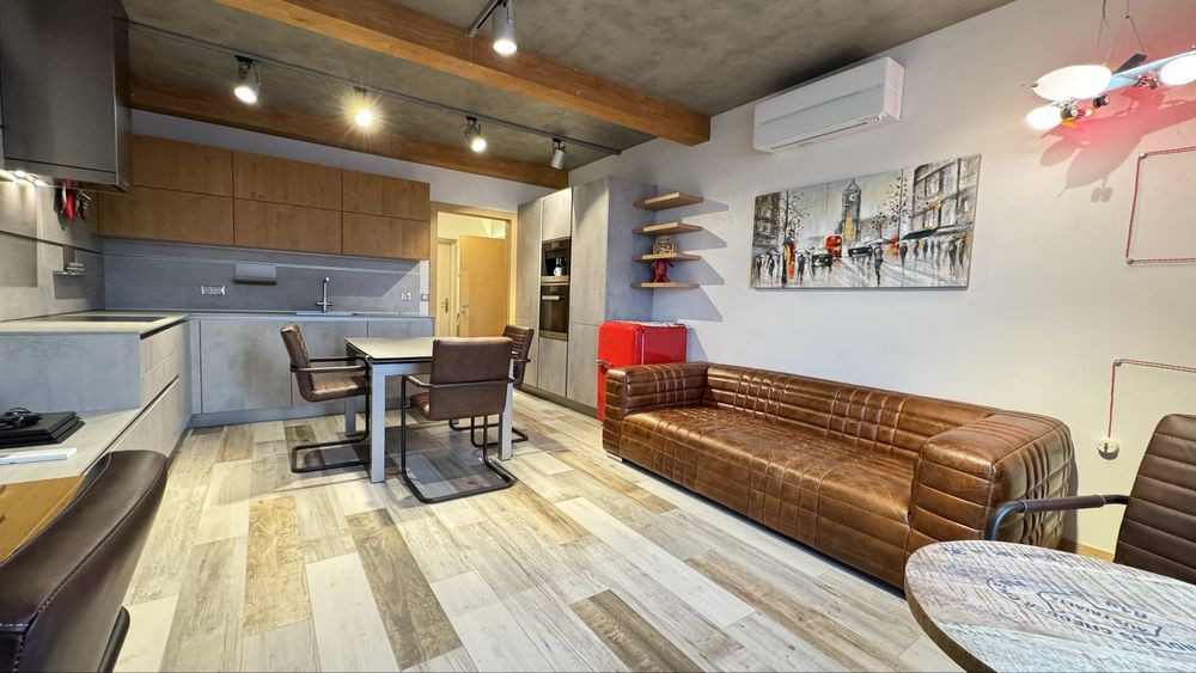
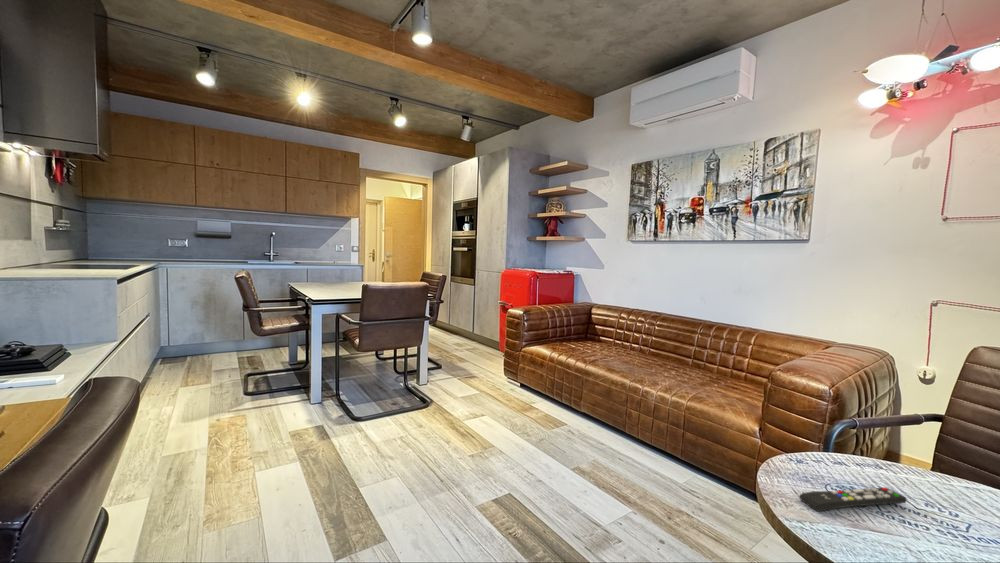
+ remote control [799,486,908,513]
